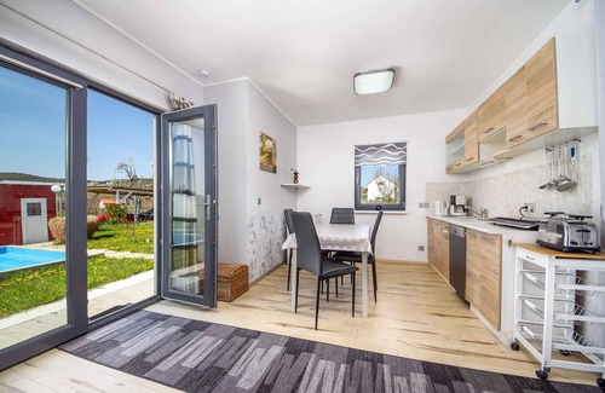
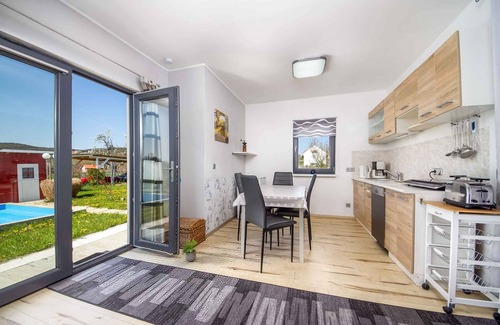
+ potted plant [180,238,198,263]
